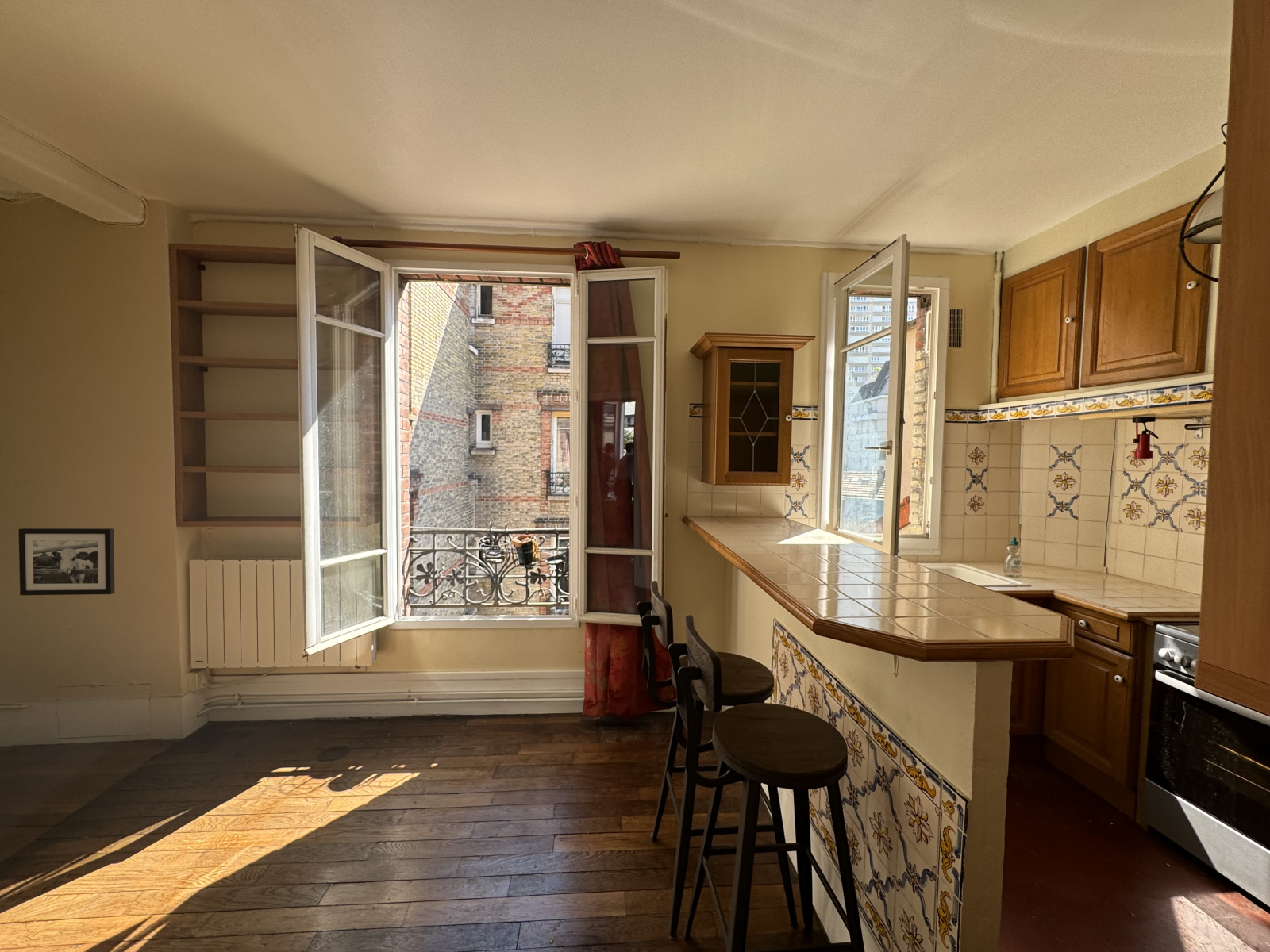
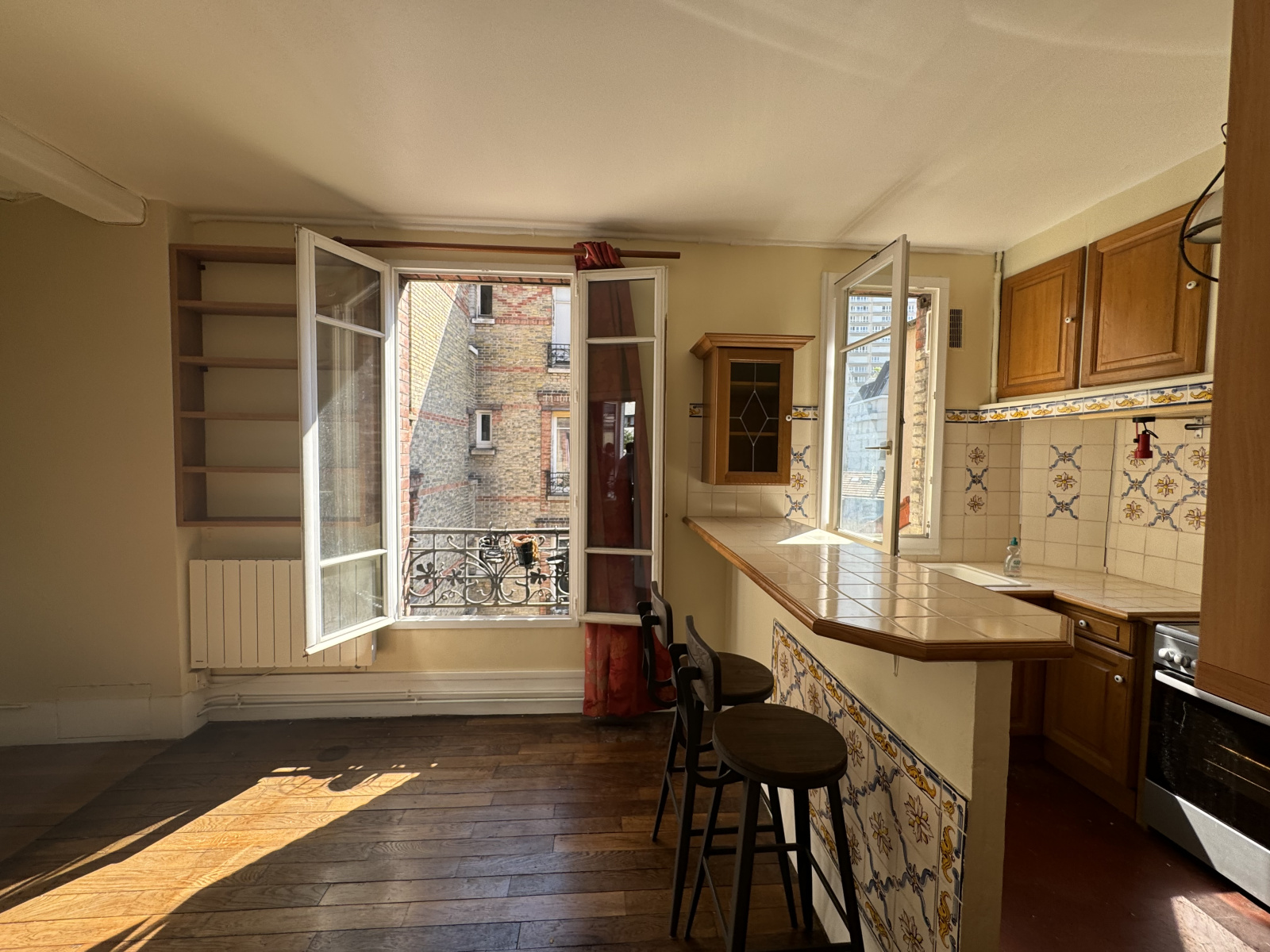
- picture frame [17,528,115,596]
